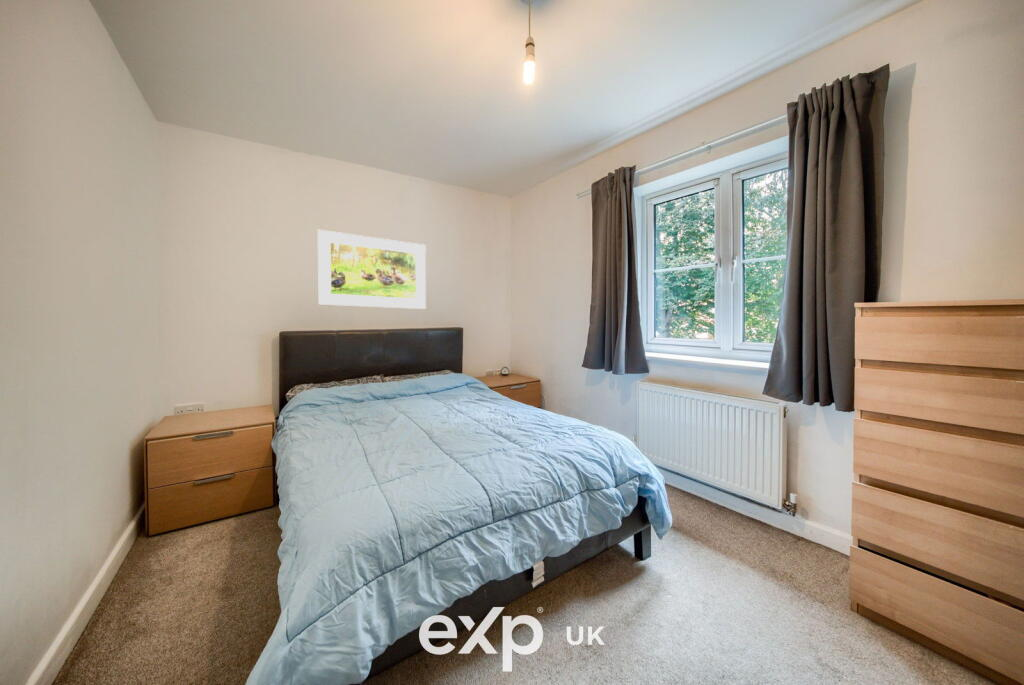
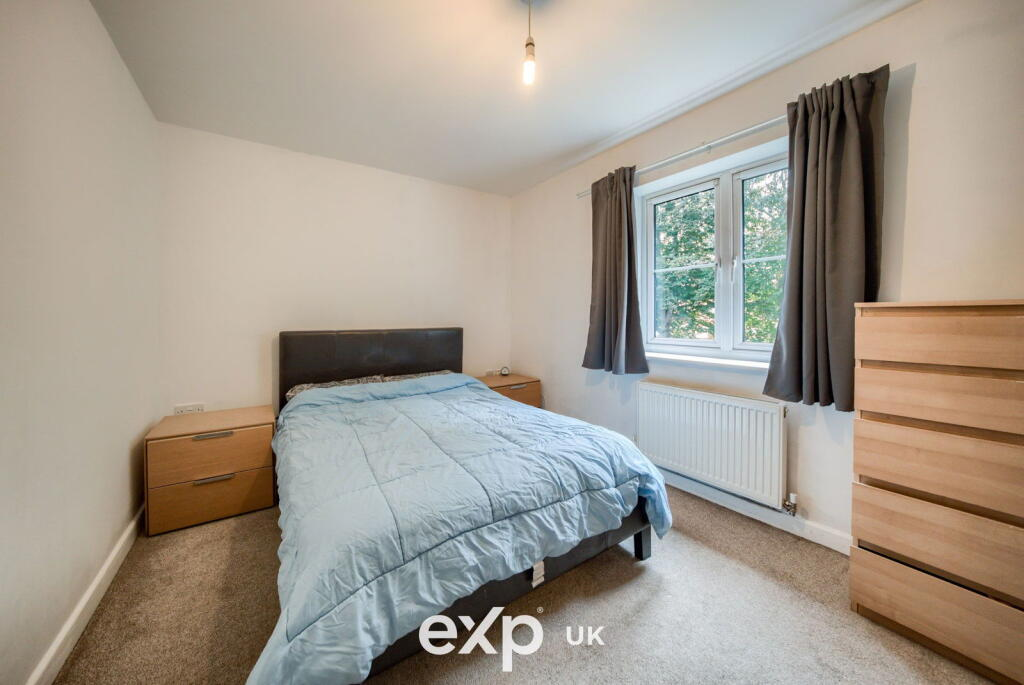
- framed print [316,229,427,310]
